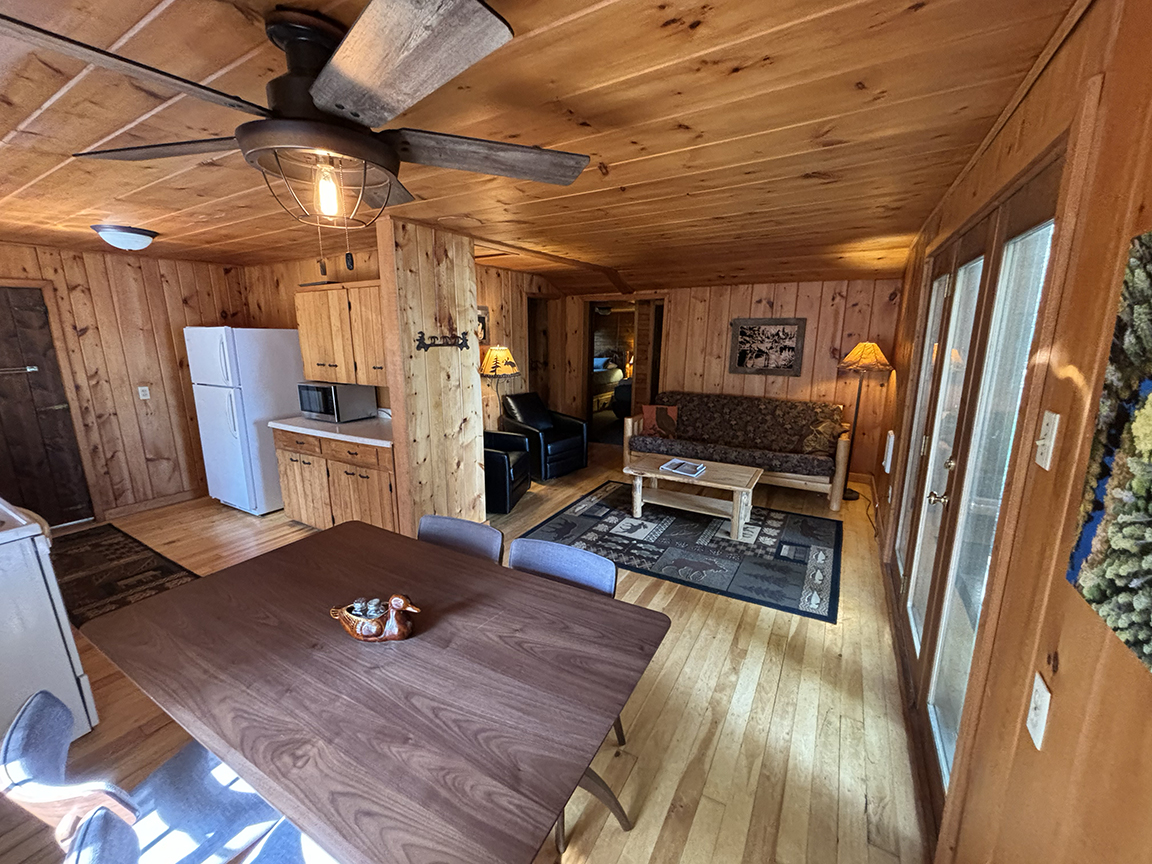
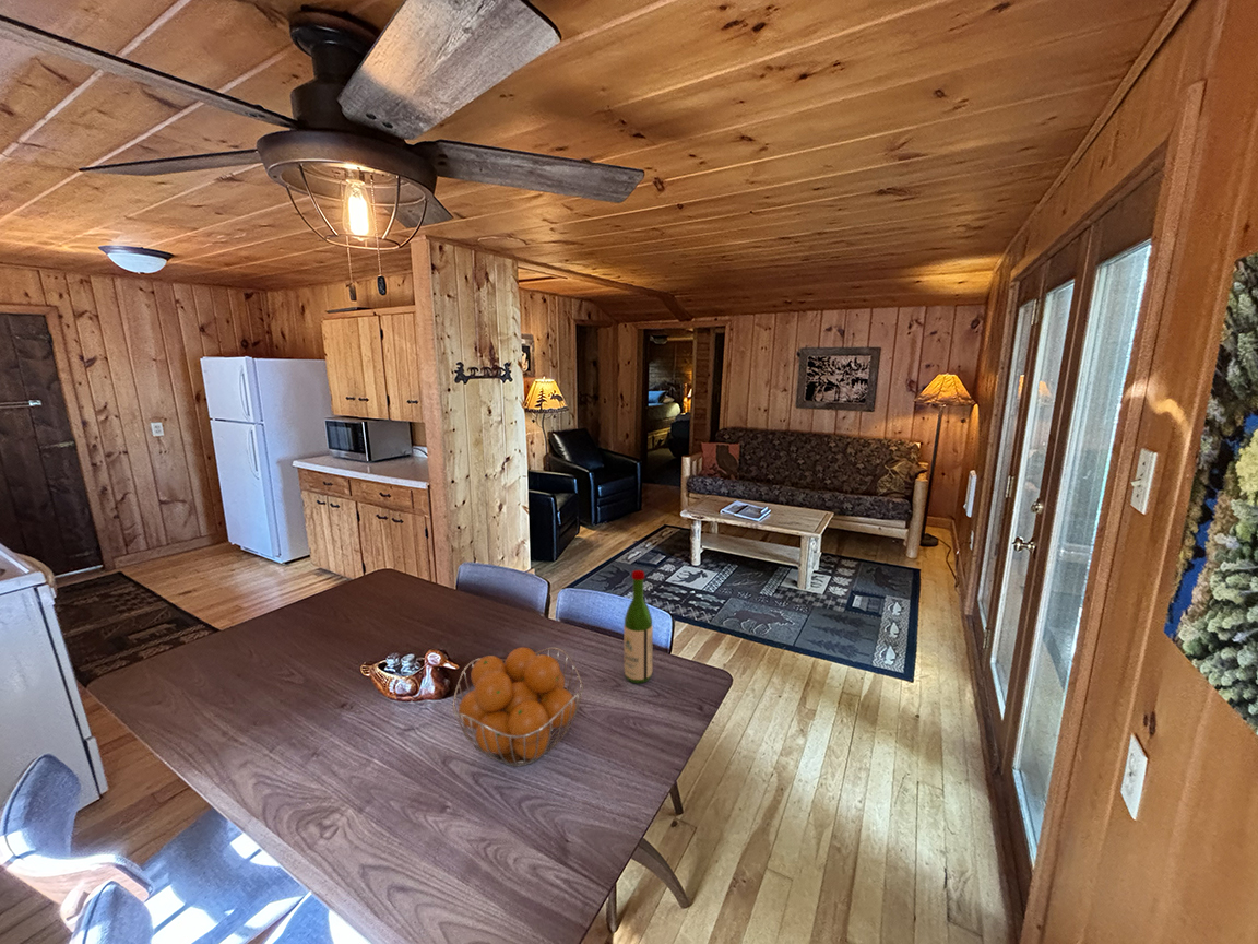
+ fruit basket [452,646,584,768]
+ wine bottle [622,569,654,684]
